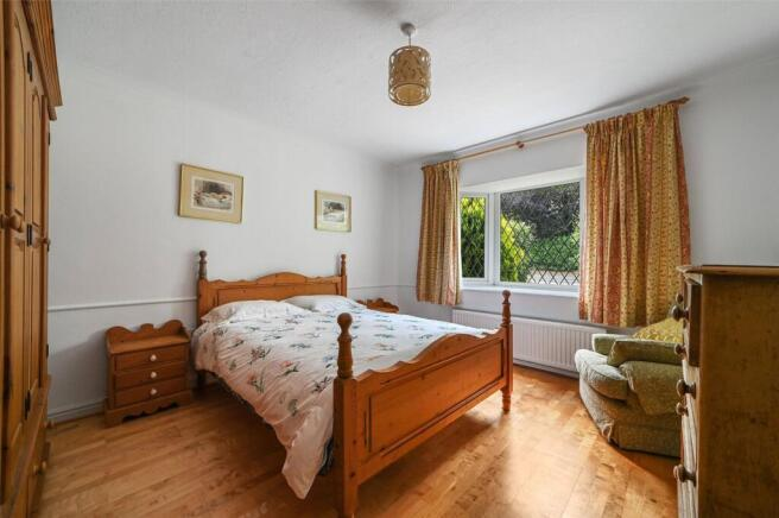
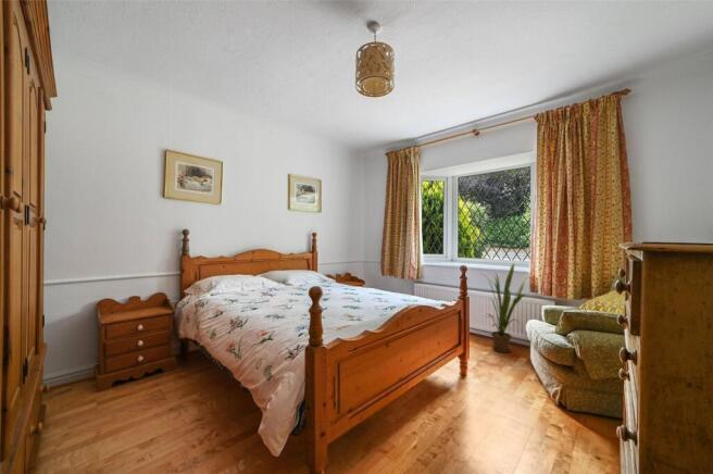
+ house plant [478,262,529,353]
